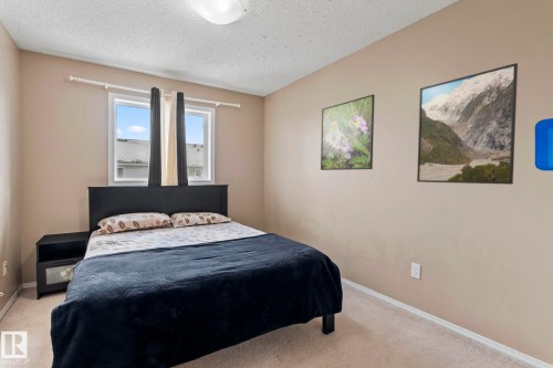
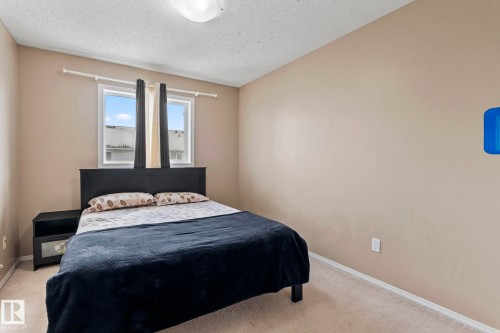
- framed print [416,62,519,186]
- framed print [320,93,376,171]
